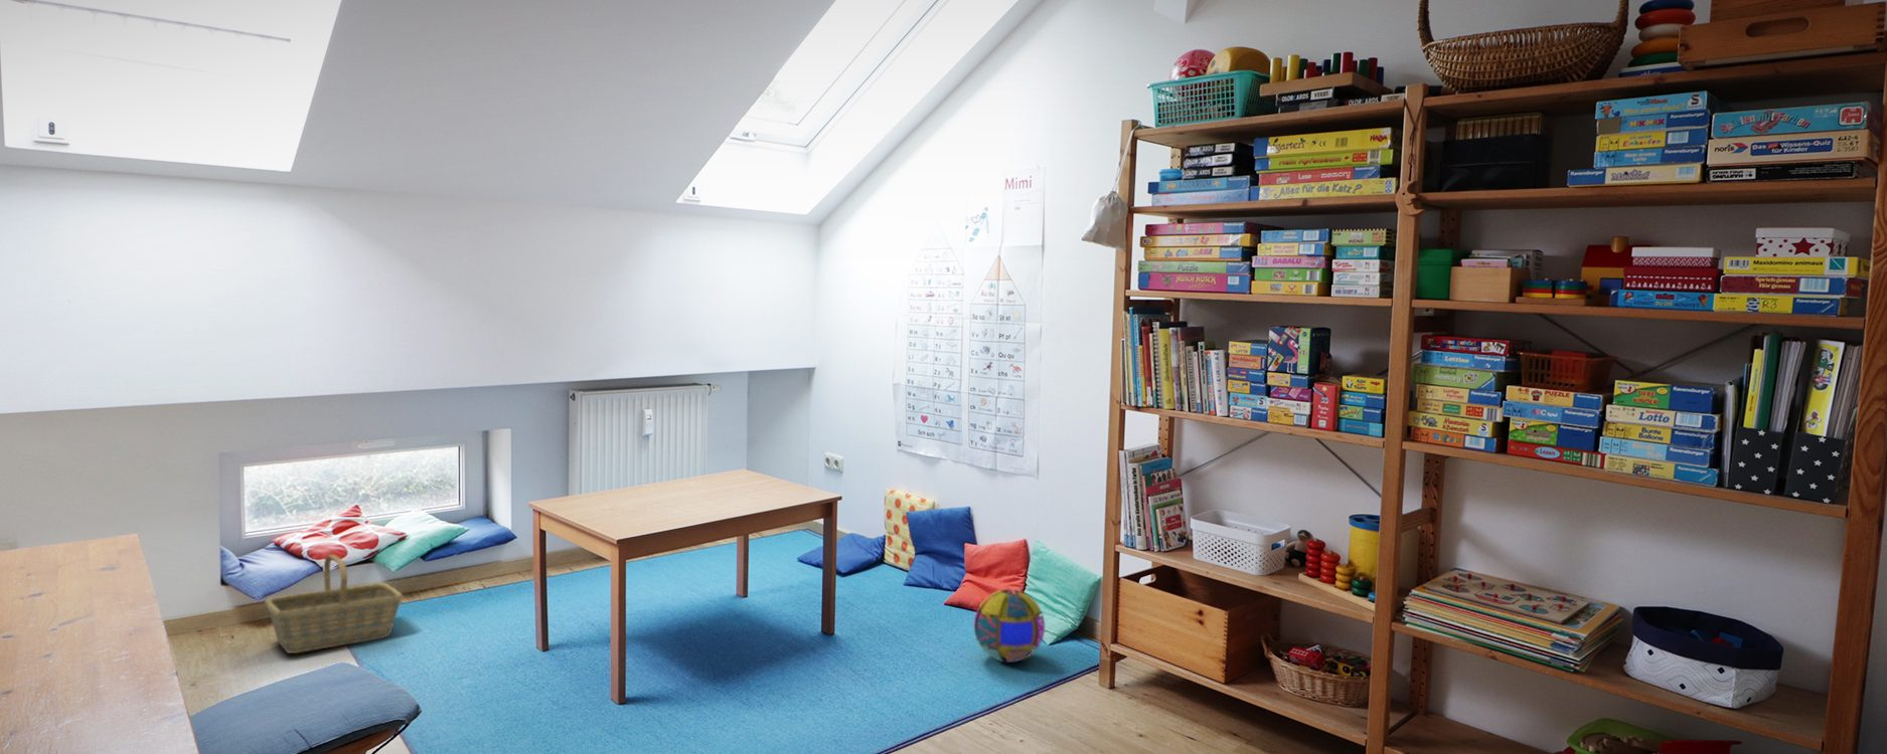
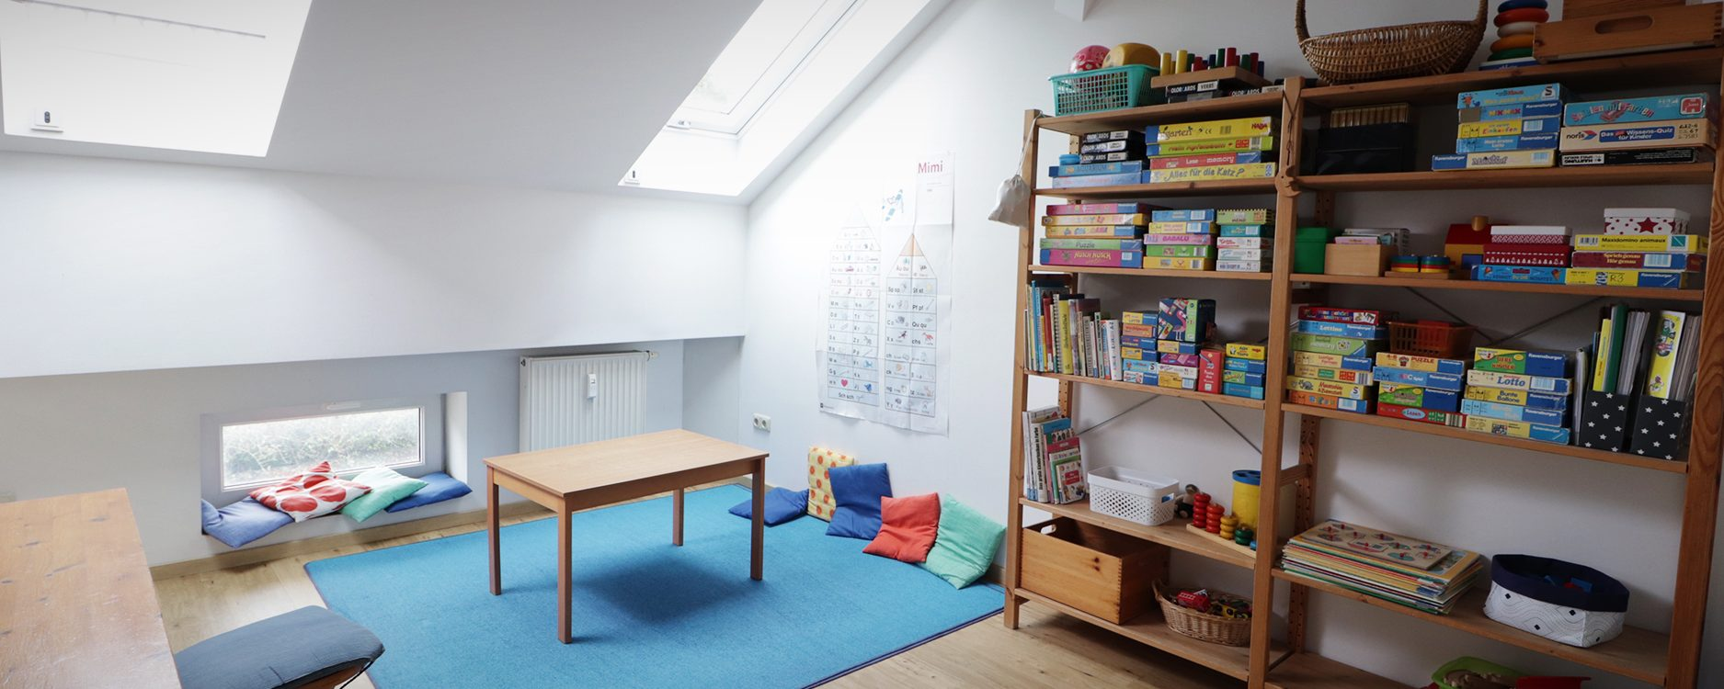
- ball [974,588,1046,664]
- basket [264,554,403,654]
